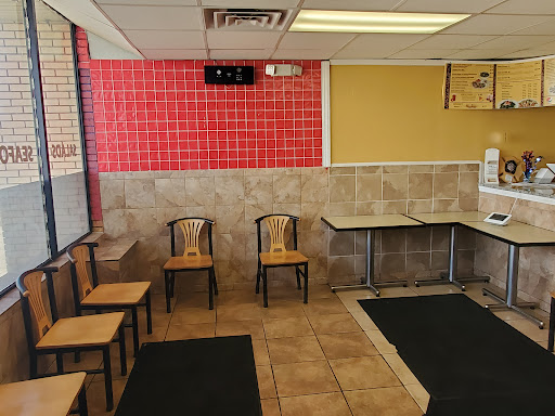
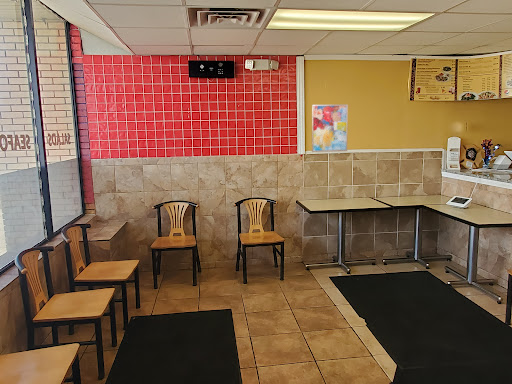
+ wall art [311,103,349,153]
